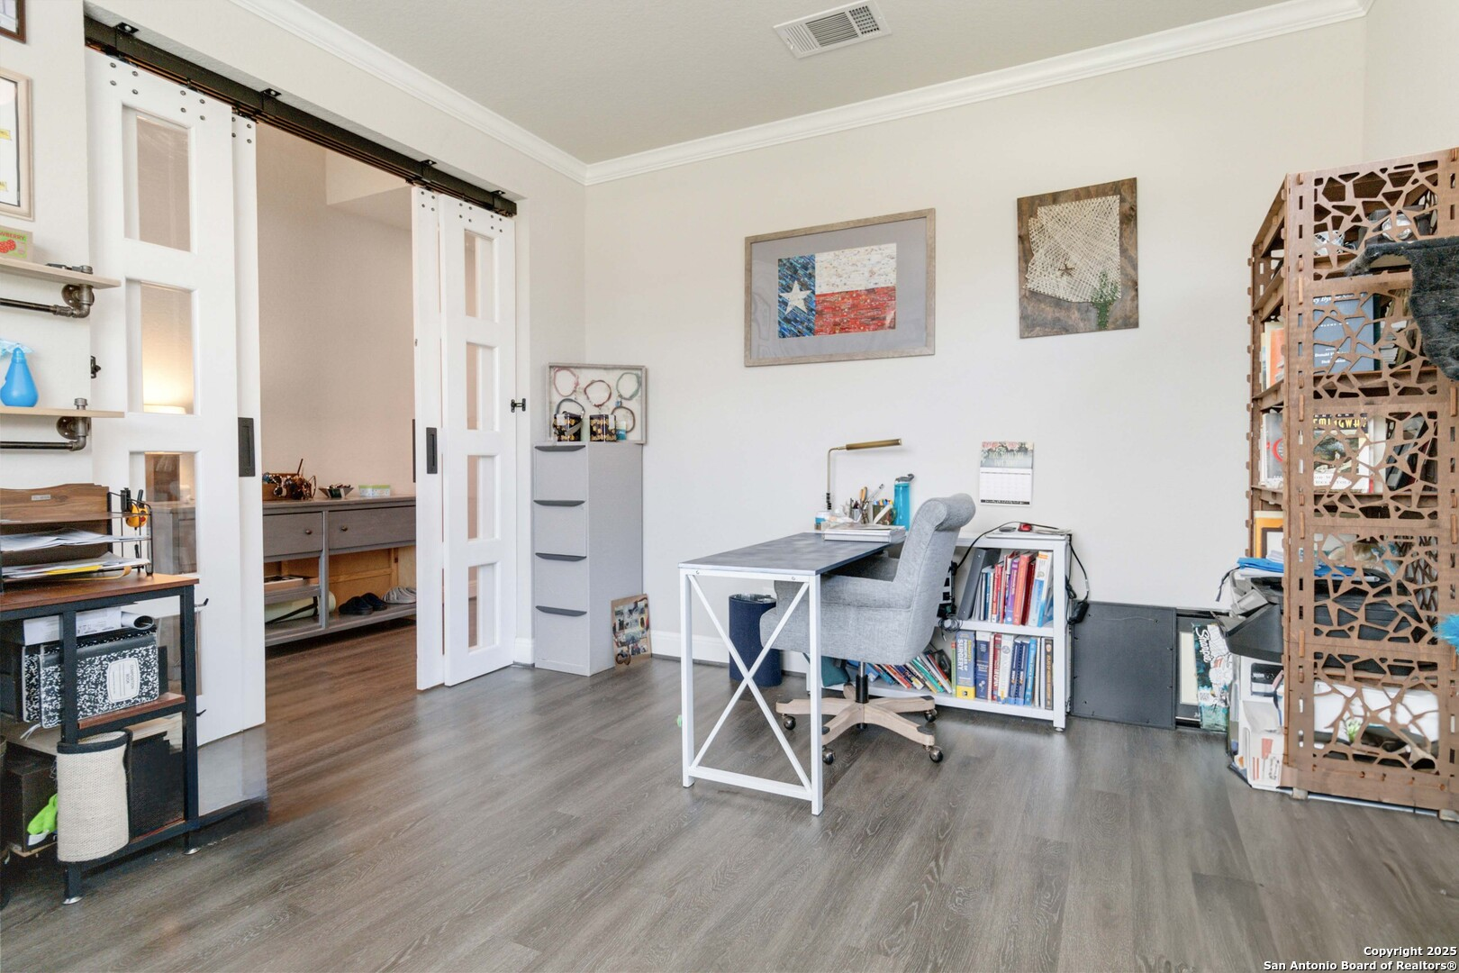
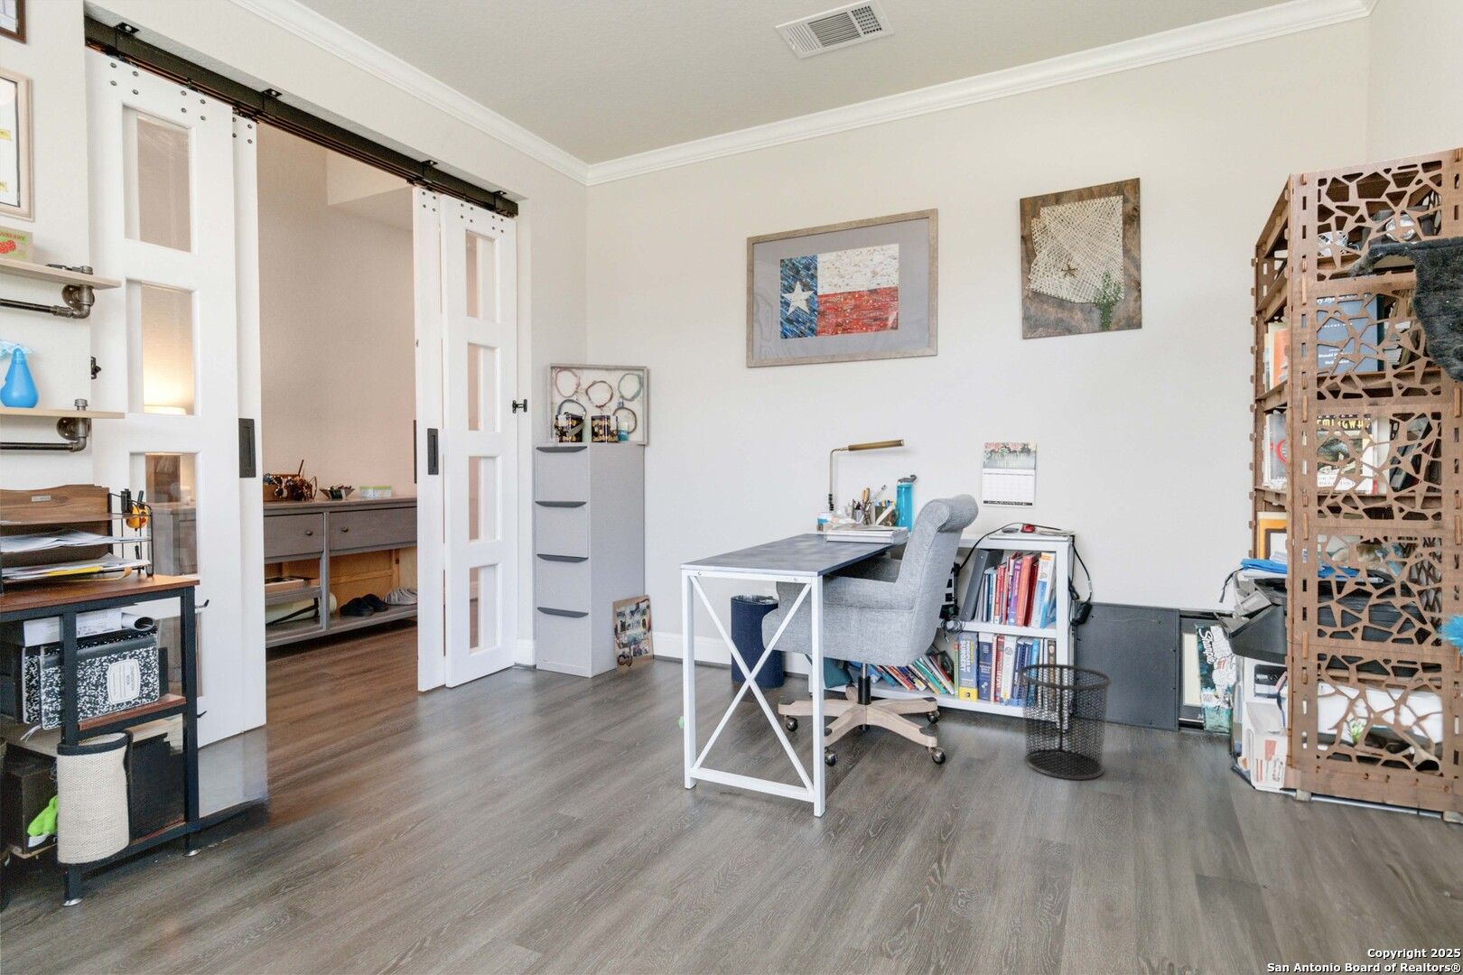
+ waste bin [1017,663,1112,781]
